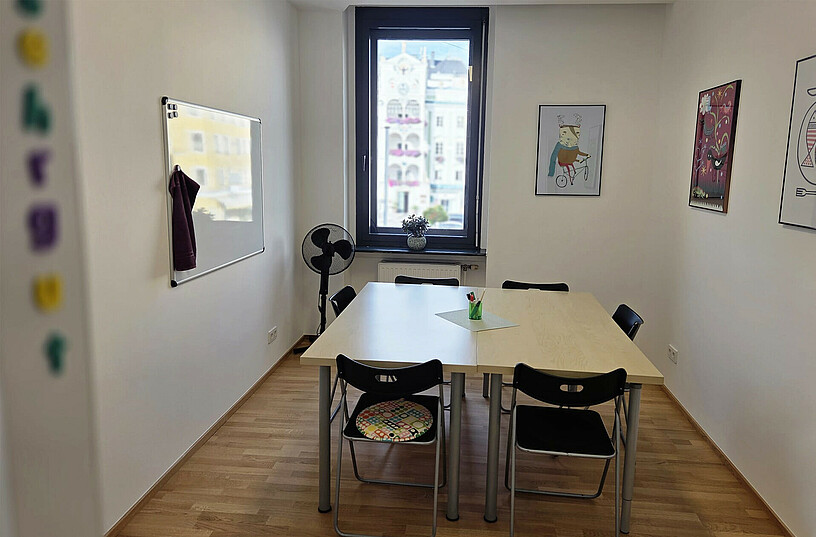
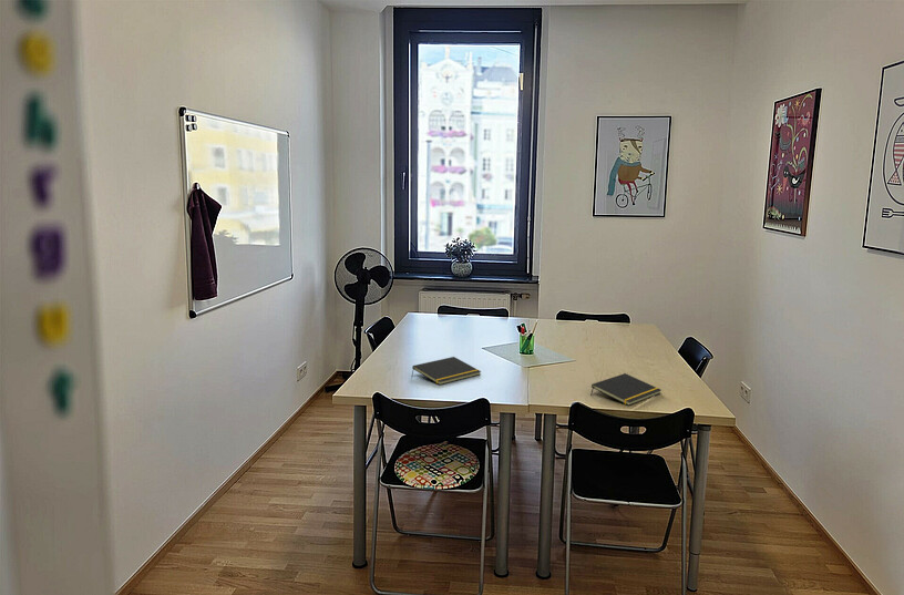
+ notepad [411,356,482,386]
+ notepad [589,372,662,407]
